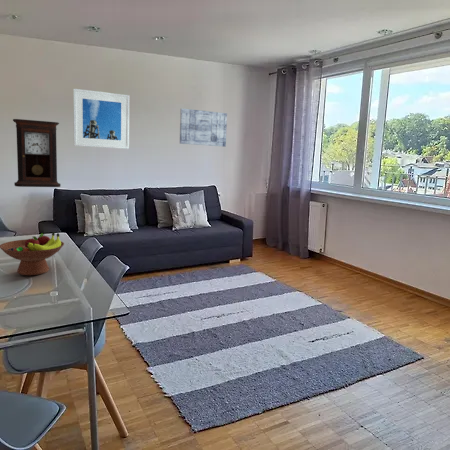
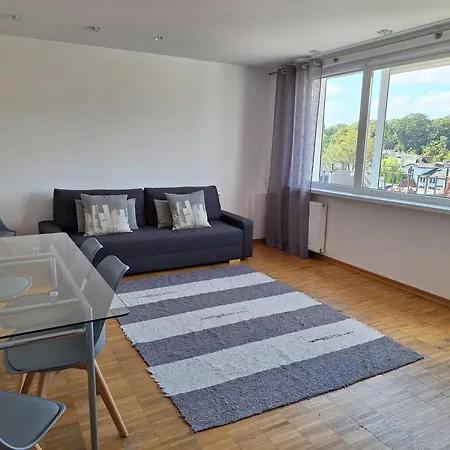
- pendulum clock [12,118,62,188]
- fruit bowl [0,231,65,276]
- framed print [72,88,131,150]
- wall art [179,107,228,148]
